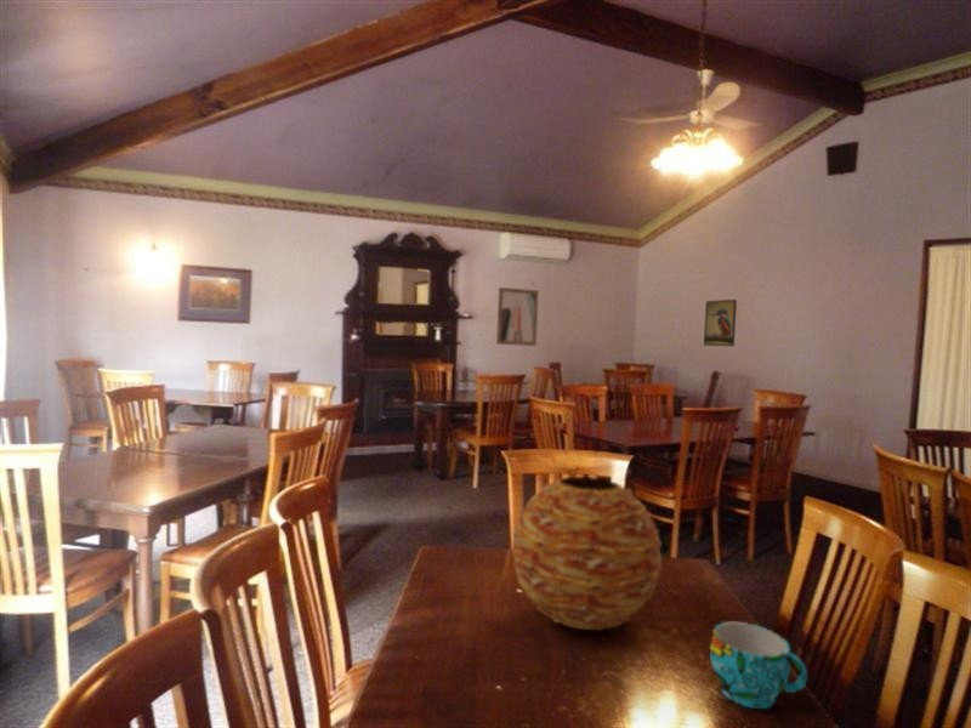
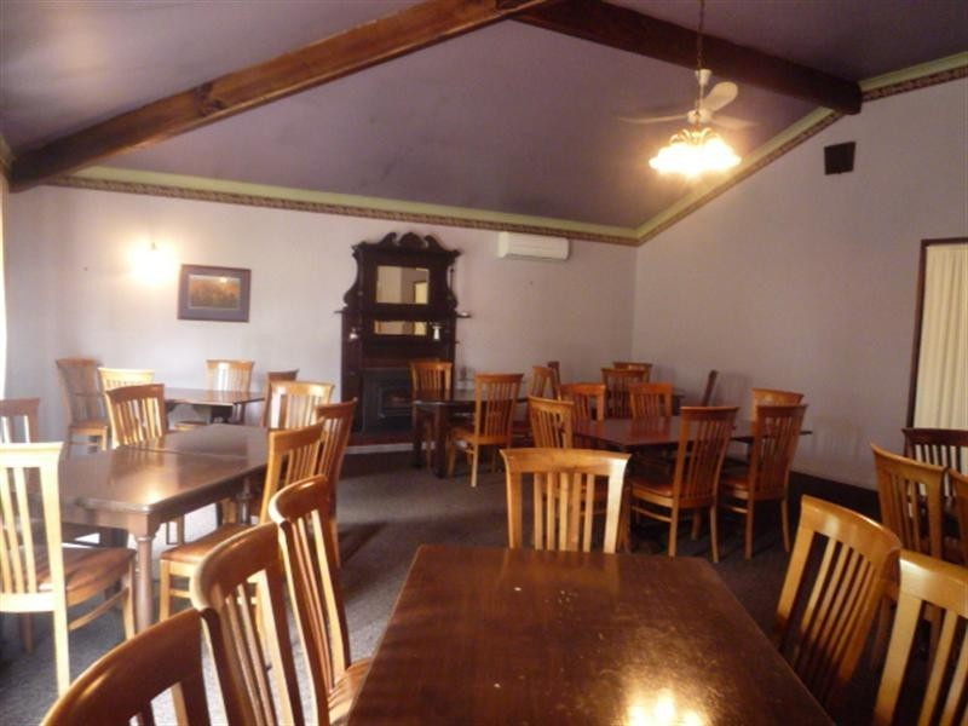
- vase [511,474,663,631]
- wall art [495,286,540,347]
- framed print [703,298,738,347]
- cup [709,621,808,710]
